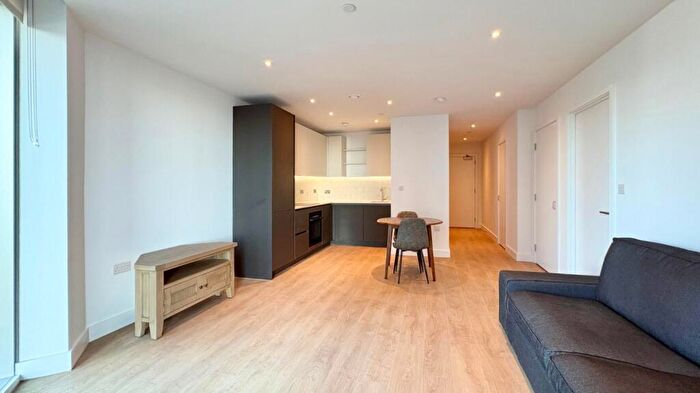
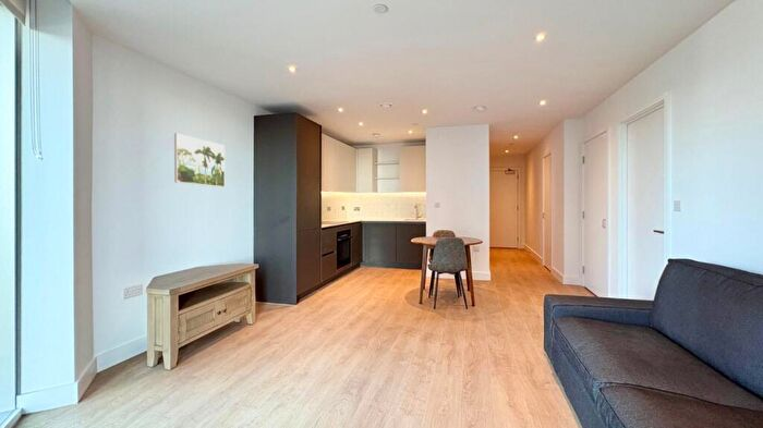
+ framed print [173,132,226,188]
